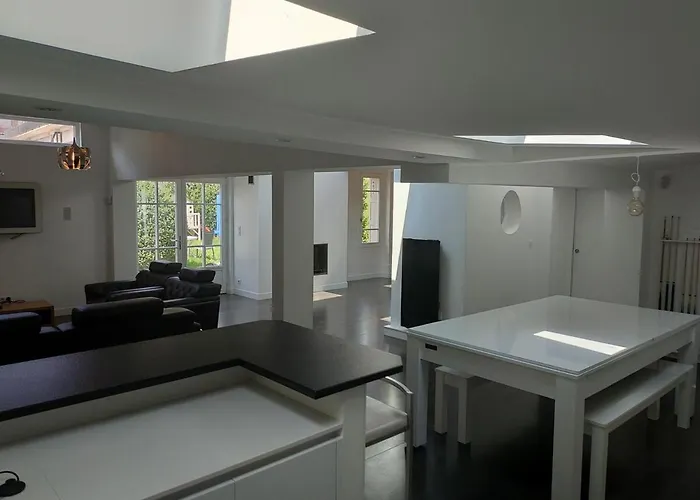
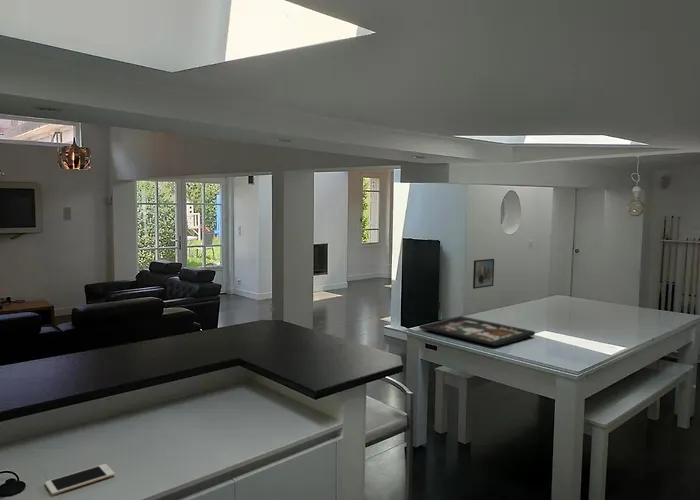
+ board game [418,315,536,347]
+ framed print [472,258,495,290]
+ cell phone [44,463,116,496]
